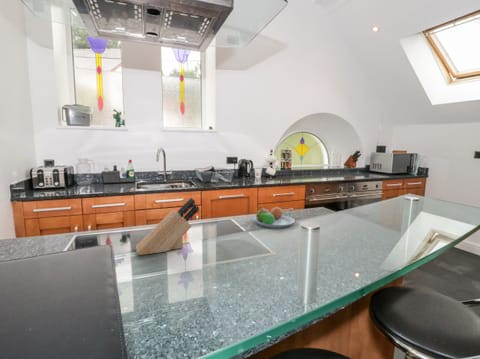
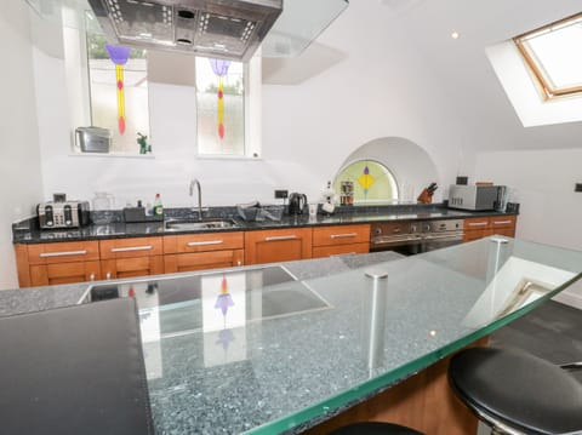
- fruit bowl [253,206,296,229]
- knife block [135,197,200,256]
